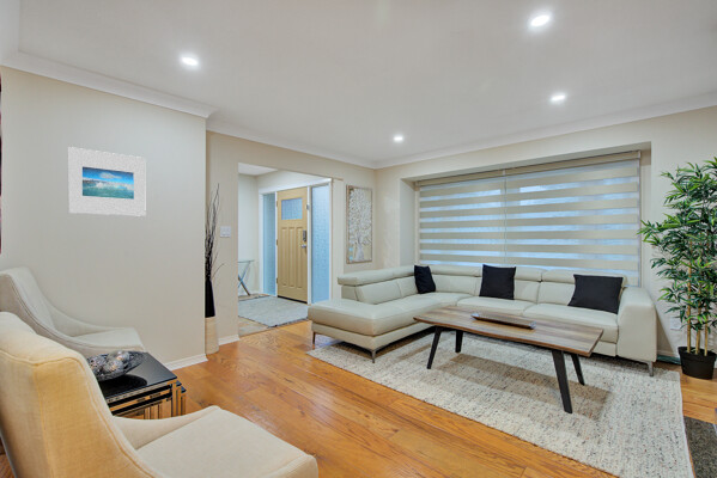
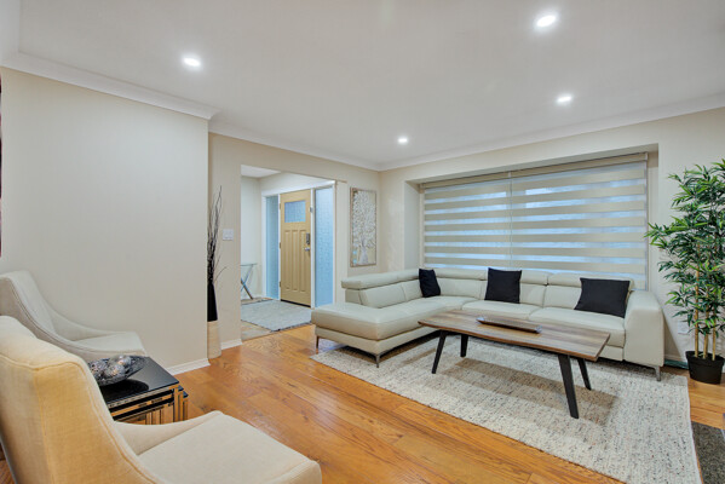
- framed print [67,146,147,217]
